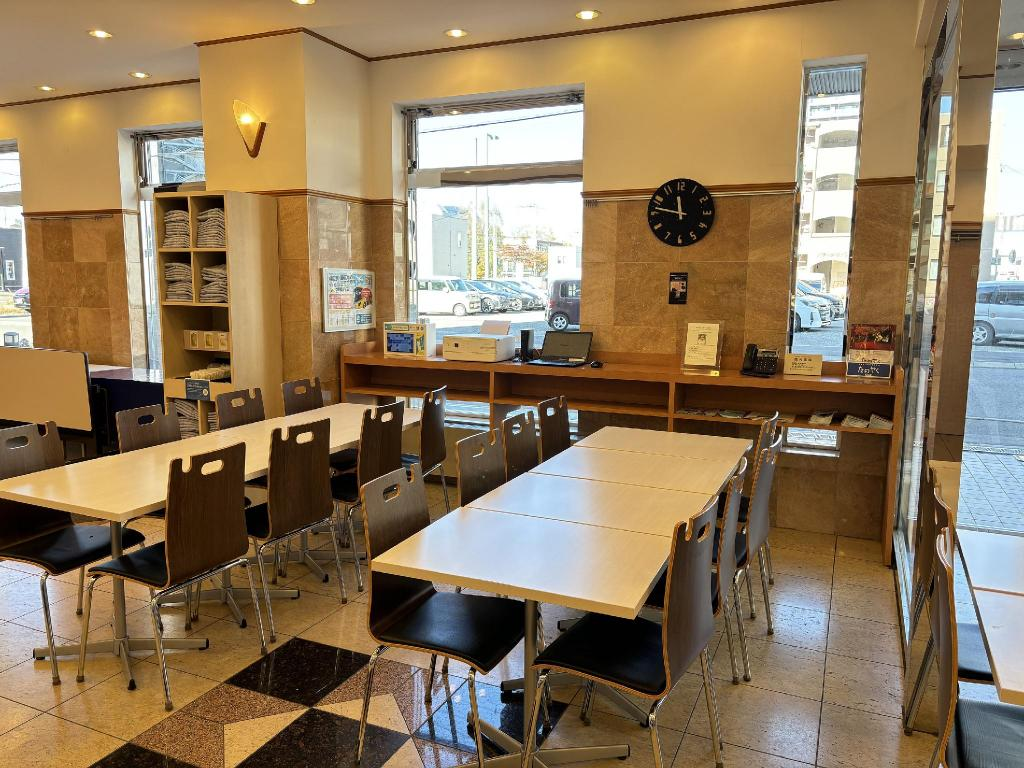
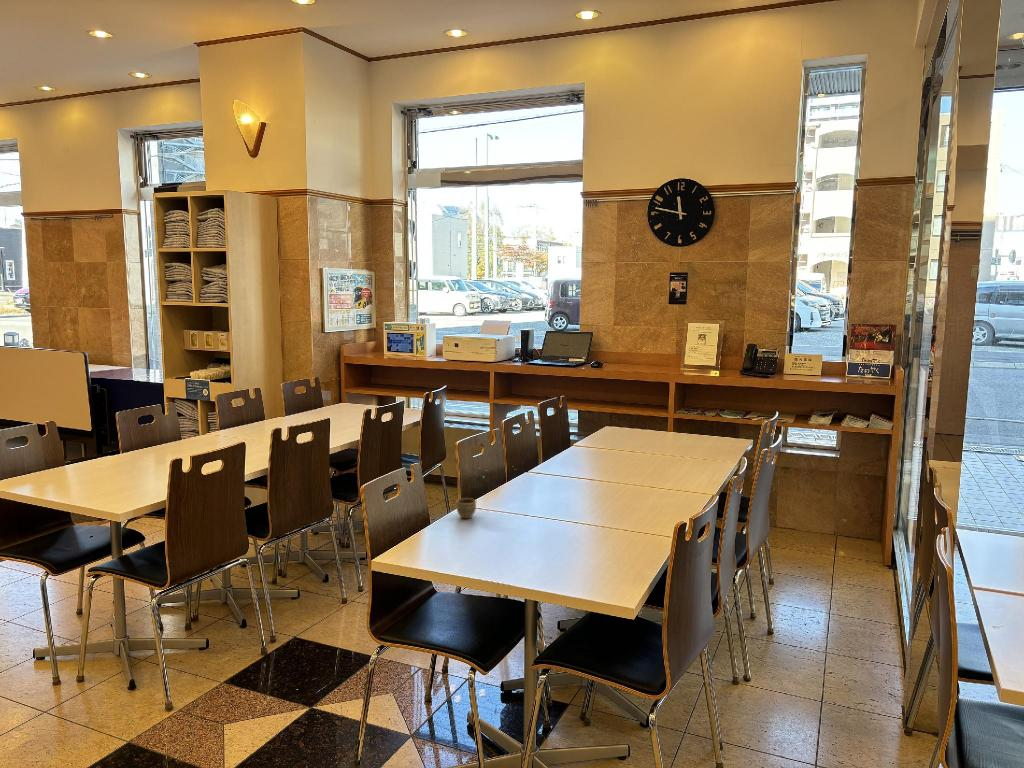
+ cup [455,497,477,520]
